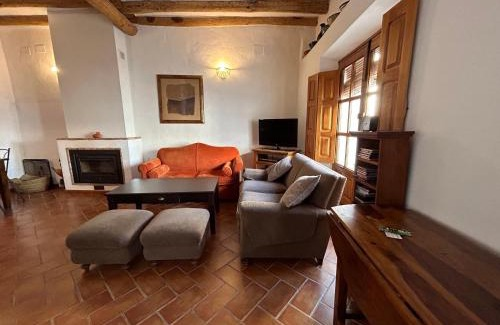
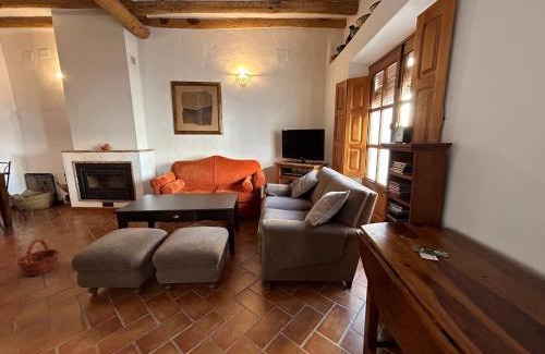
+ basket [15,237,60,278]
